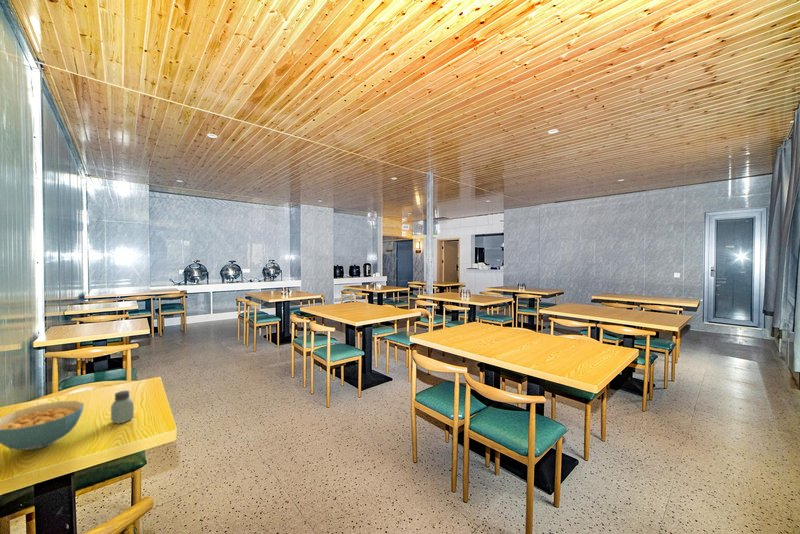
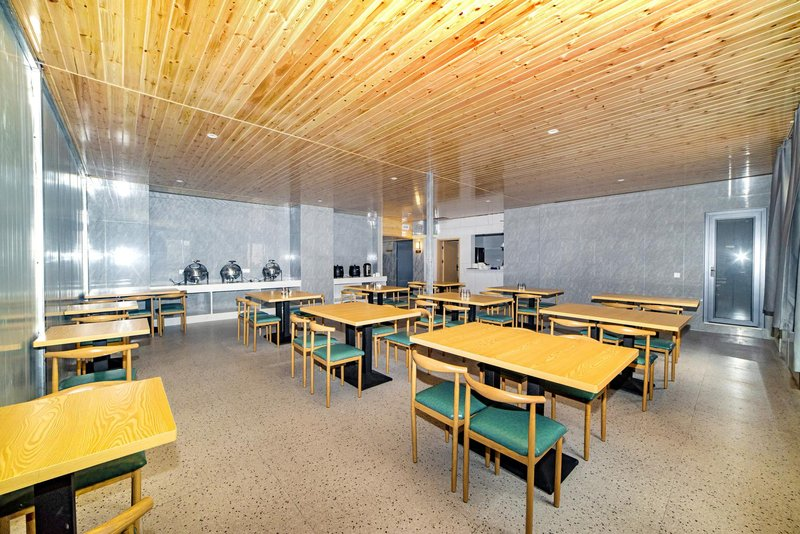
- saltshaker [110,389,135,425]
- cereal bowl [0,400,85,451]
